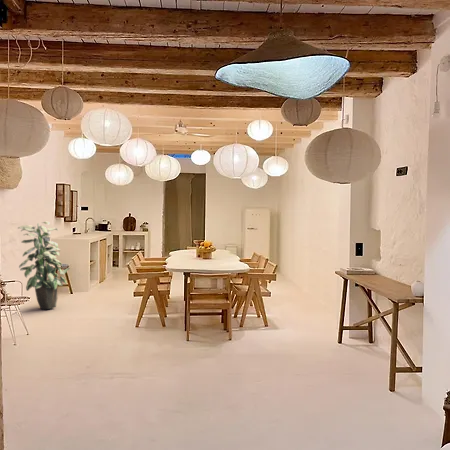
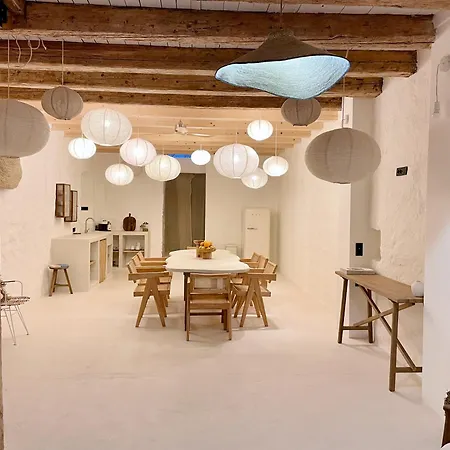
- indoor plant [17,221,71,310]
